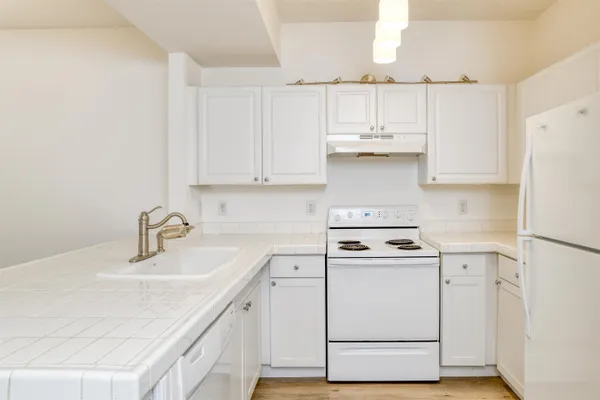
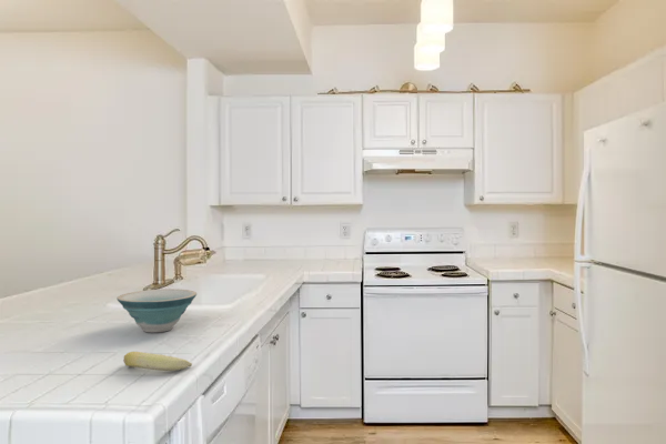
+ bowl [115,287,198,333]
+ fruit [122,351,193,372]
